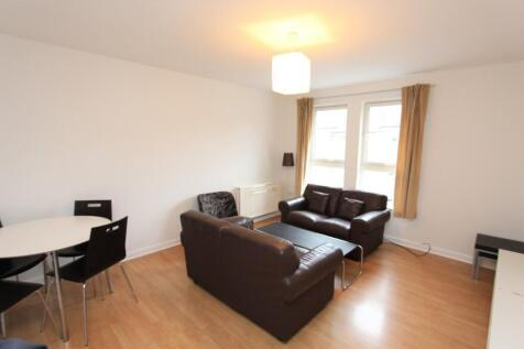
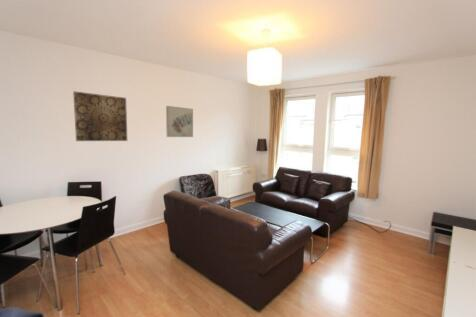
+ wall art [165,105,194,138]
+ wall art [72,90,128,142]
